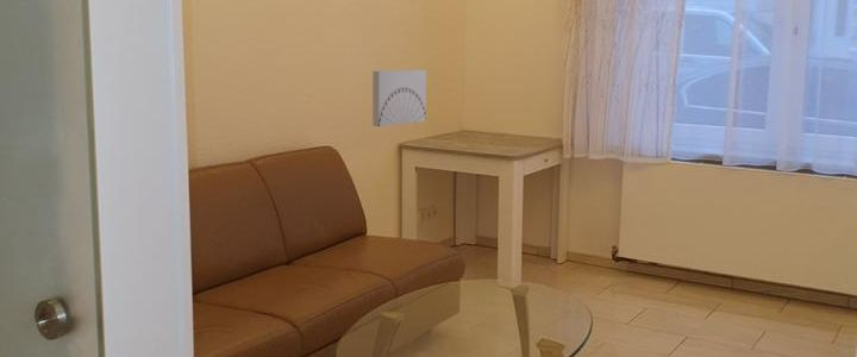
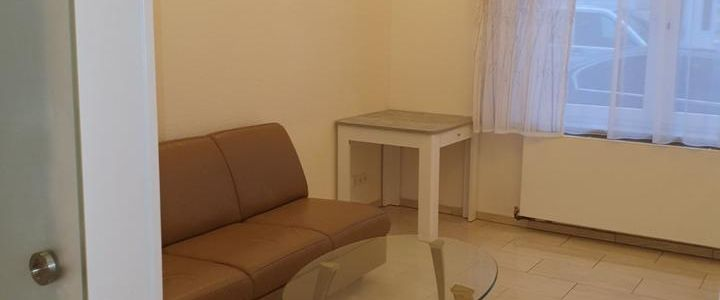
- wall art [371,69,427,127]
